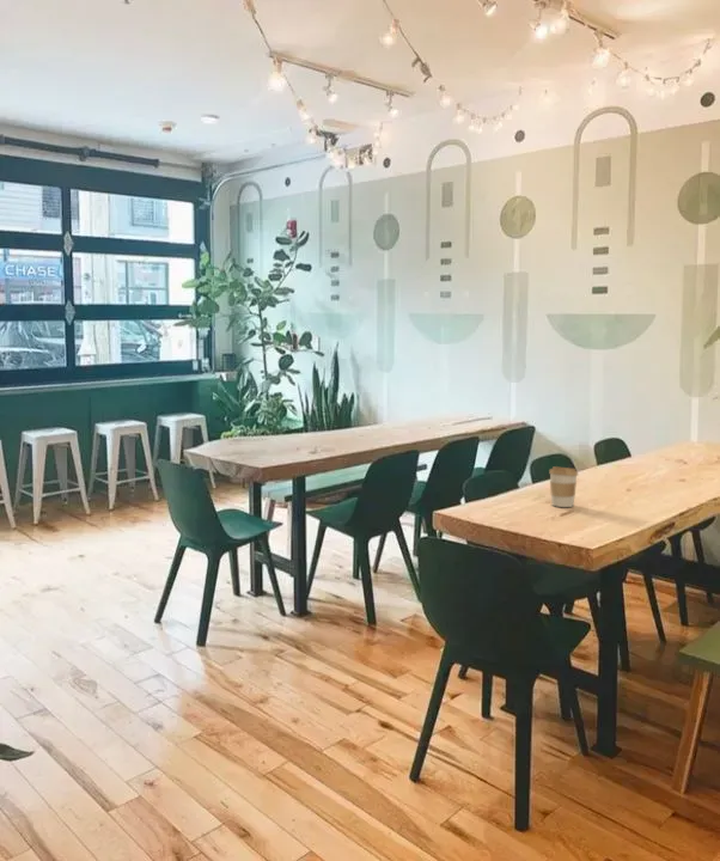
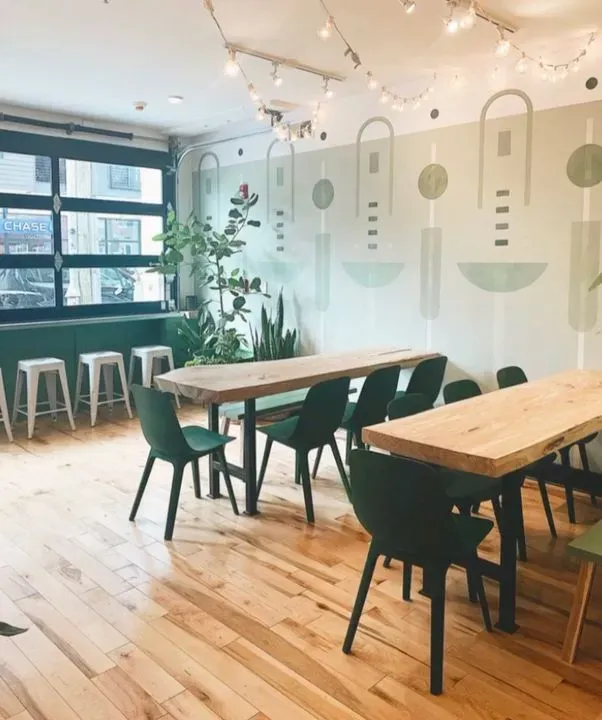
- coffee cup [548,465,579,508]
